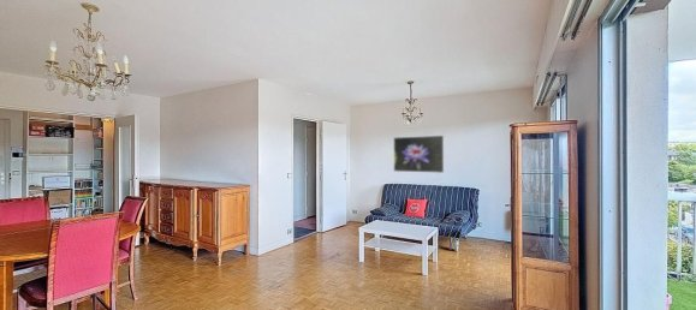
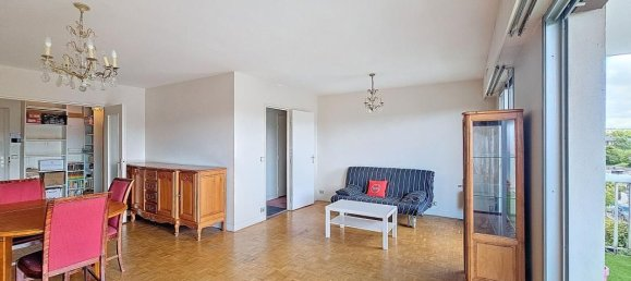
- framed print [393,135,445,174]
